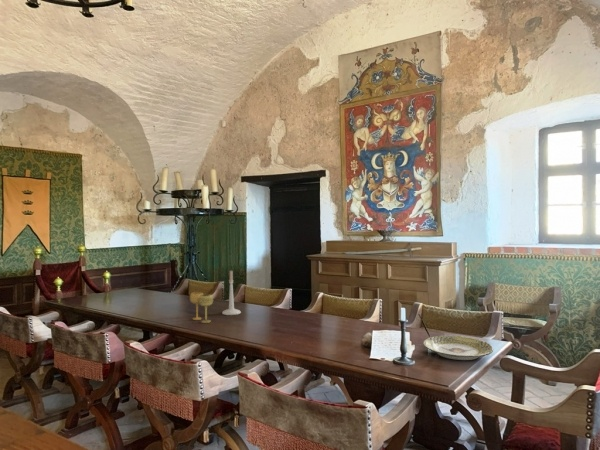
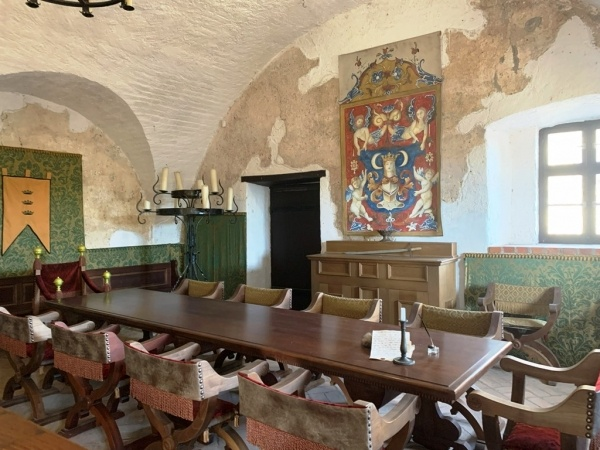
- decorative plate [422,334,494,361]
- candlestick [221,270,242,316]
- goblet [189,291,214,324]
